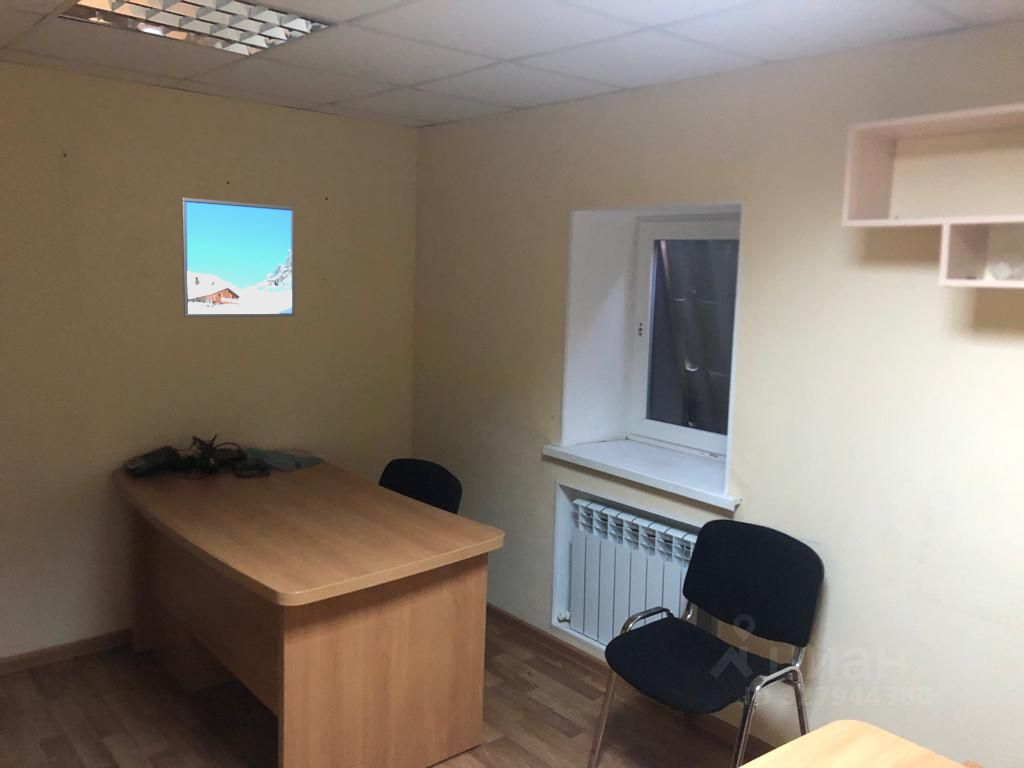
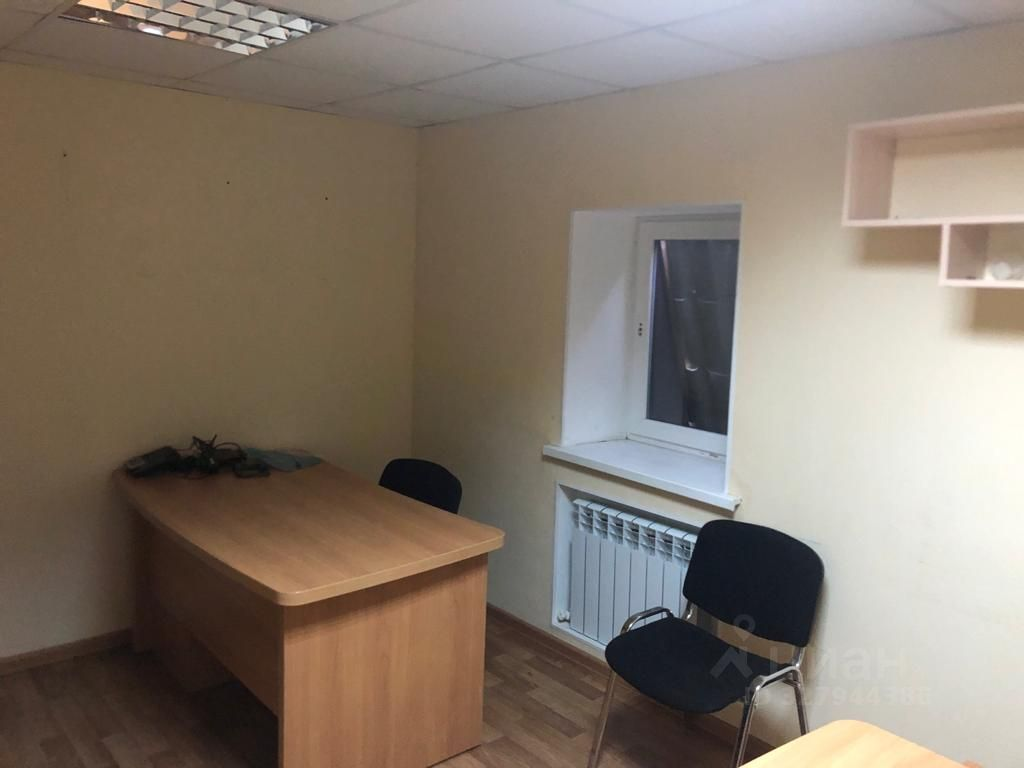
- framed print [180,197,296,318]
